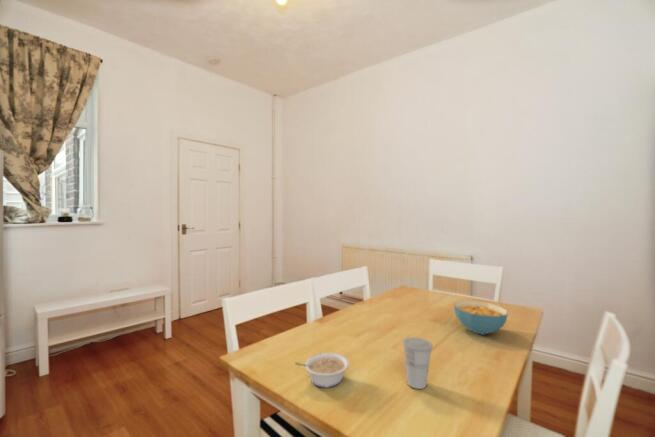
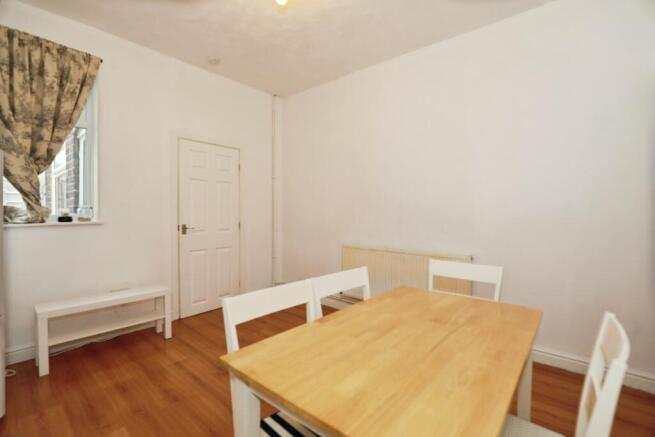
- cereal bowl [453,300,509,336]
- legume [294,352,350,389]
- cup [402,336,434,390]
